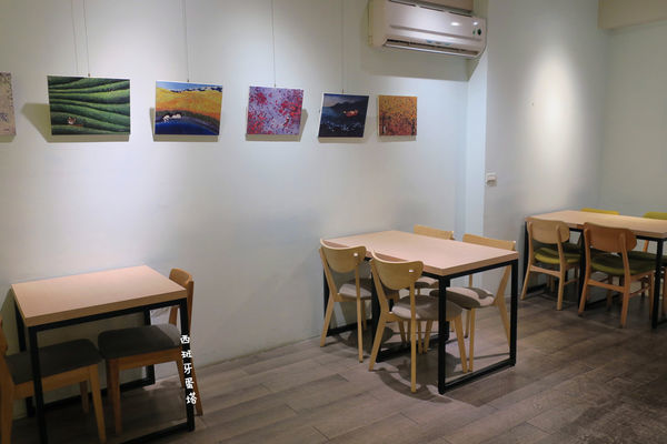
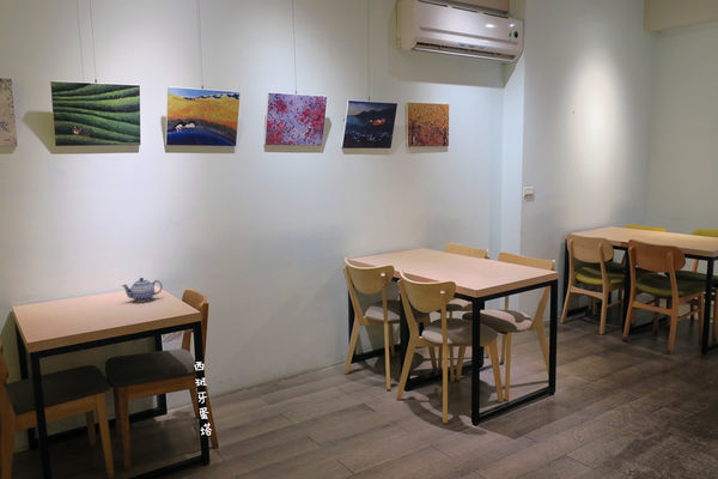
+ teapot [121,277,163,303]
